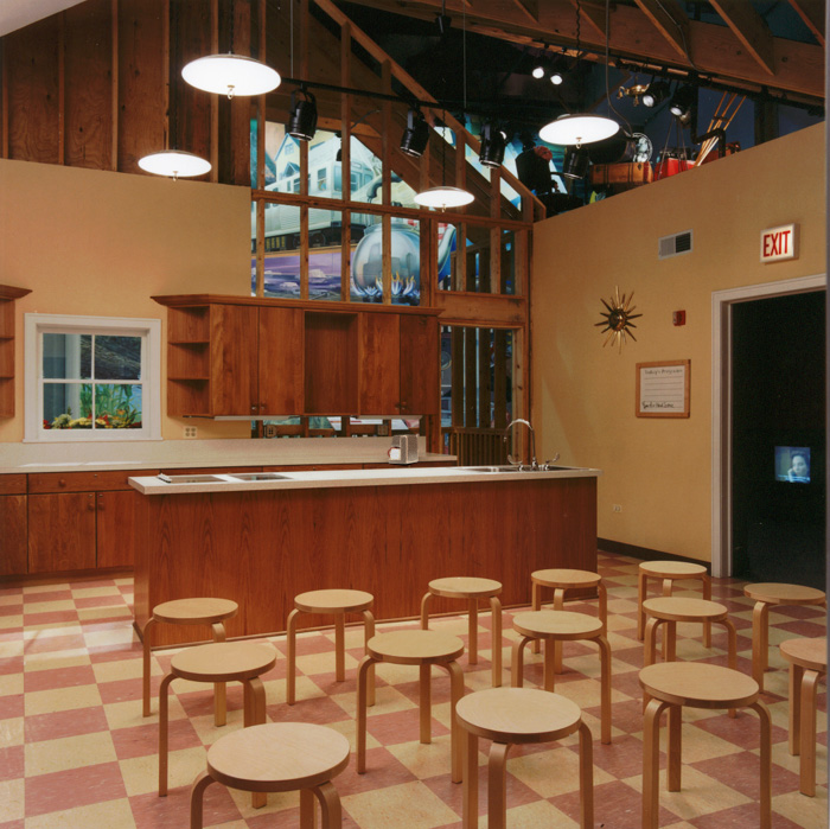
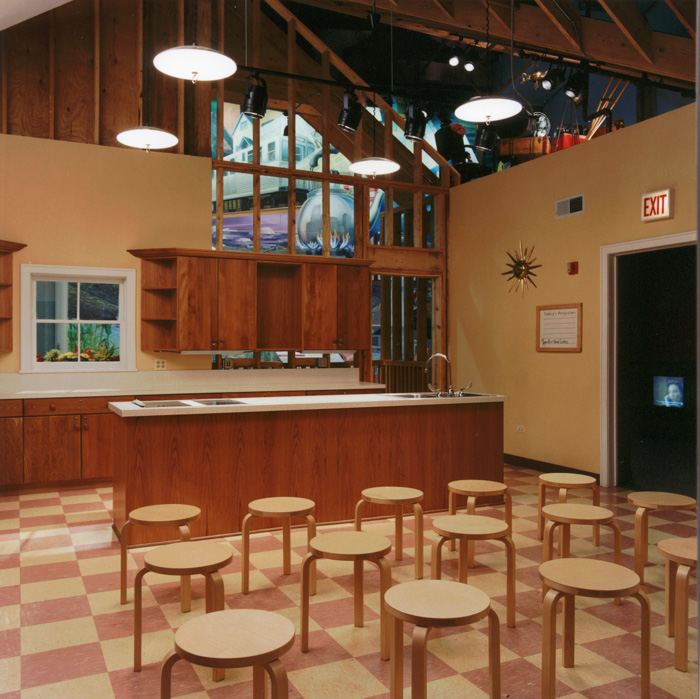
- coffee maker [387,434,419,465]
